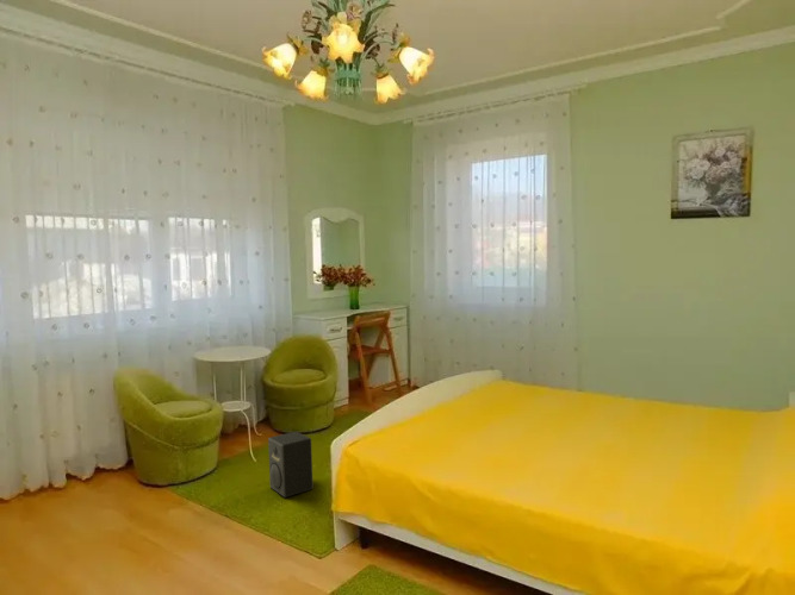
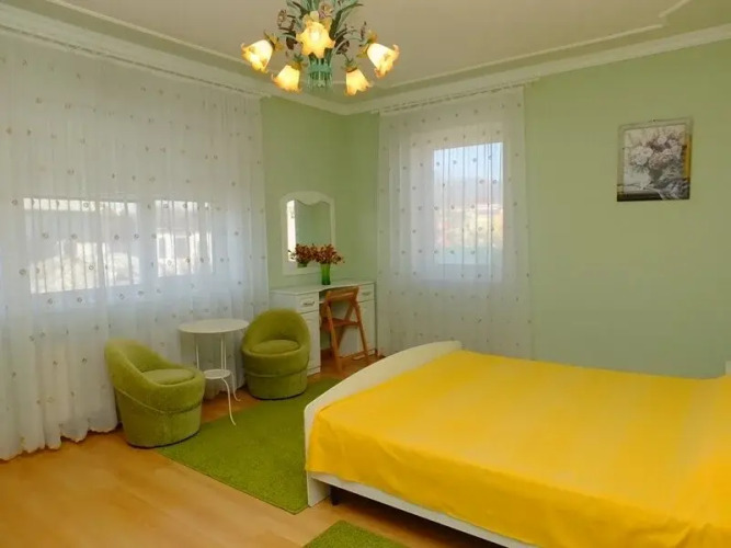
- speaker [267,431,313,499]
